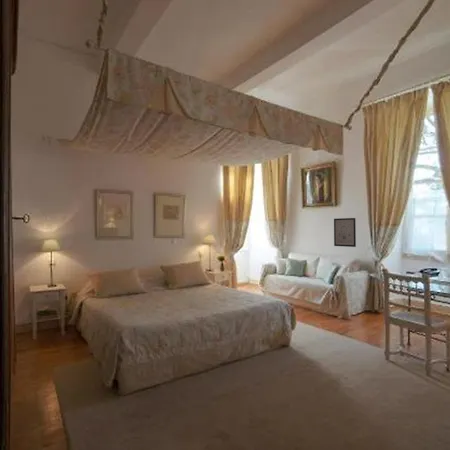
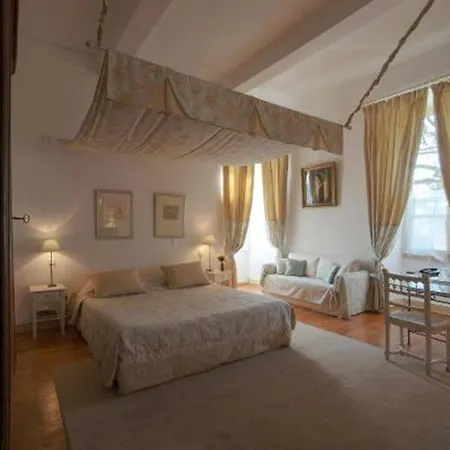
- wall art [333,217,357,248]
